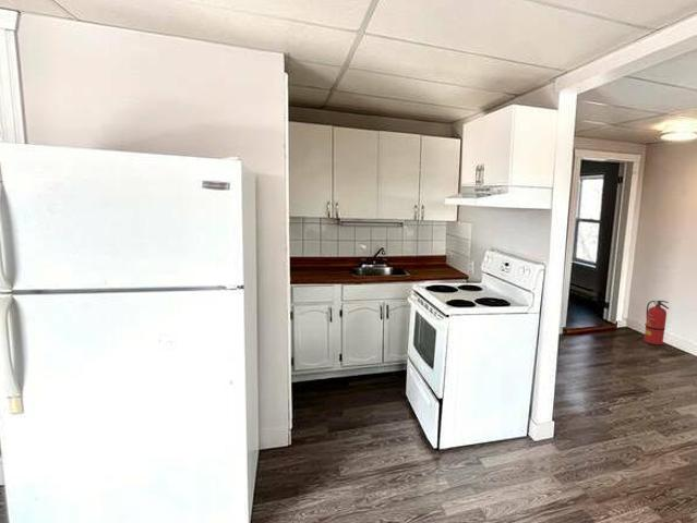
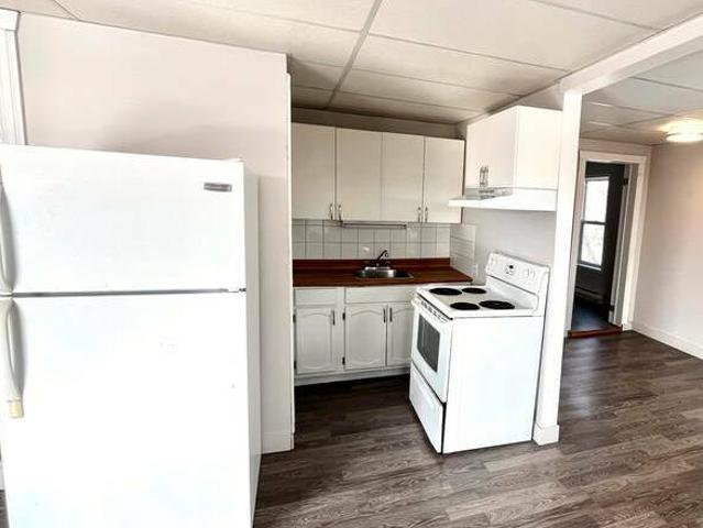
- fire extinguisher [644,300,670,345]
